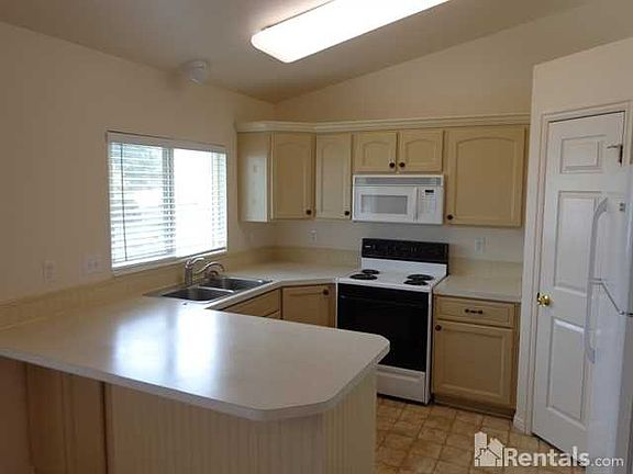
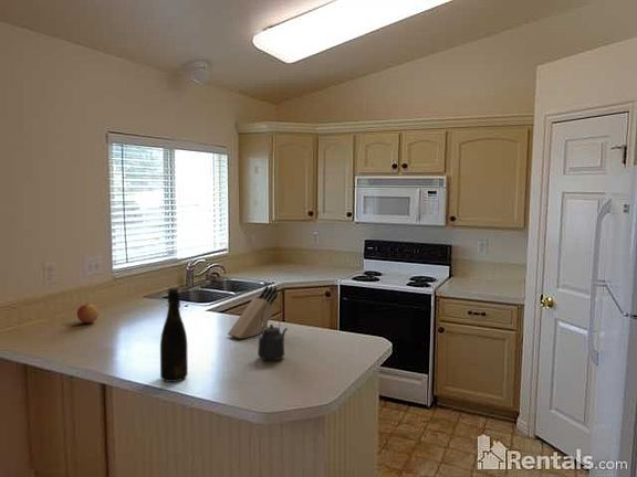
+ apple [76,303,100,325]
+ bottle [159,286,189,383]
+ knife block [227,285,279,340]
+ kettle [257,301,289,361]
